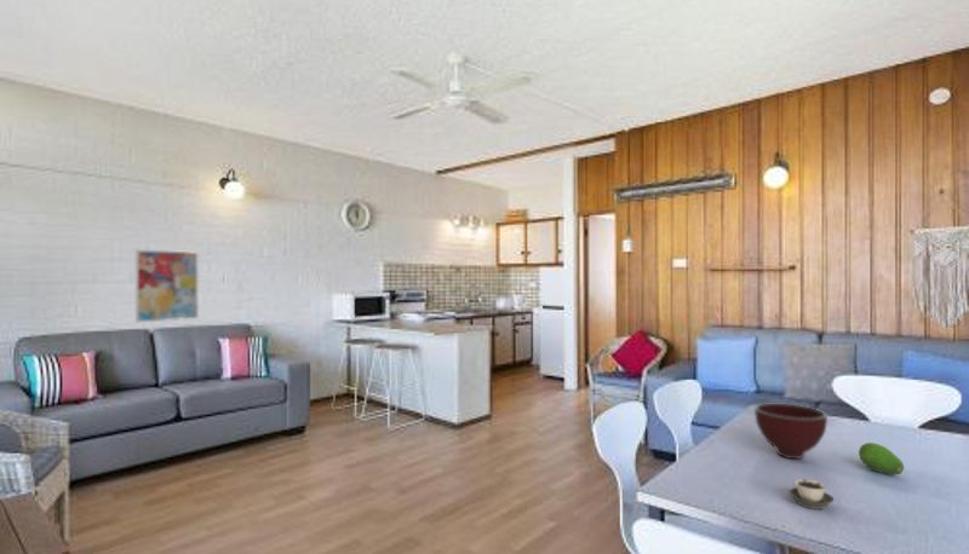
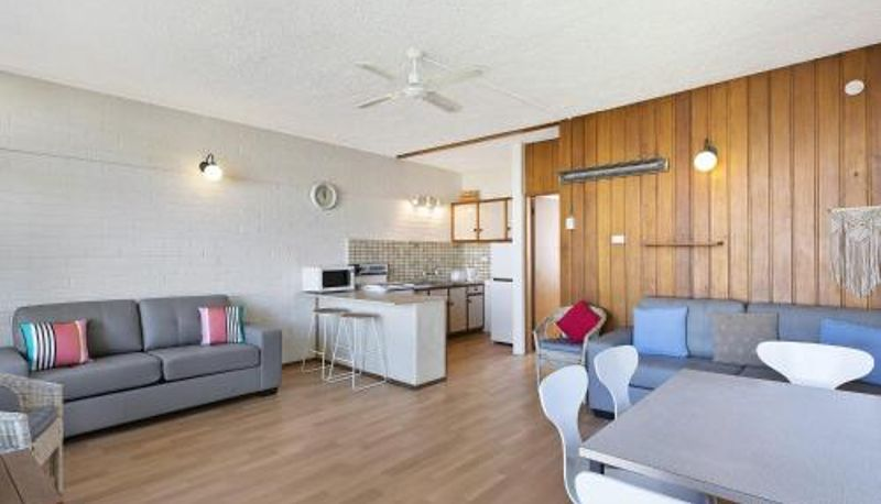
- wall art [134,249,200,324]
- bowl [753,403,828,460]
- cup [787,478,835,510]
- fruit [858,442,906,475]
